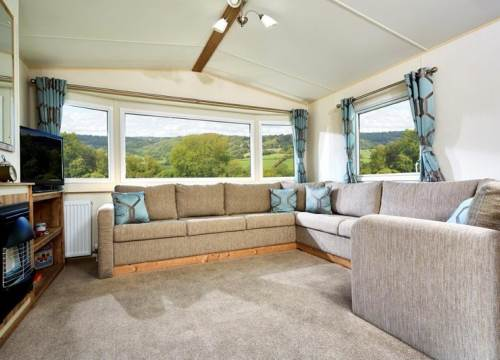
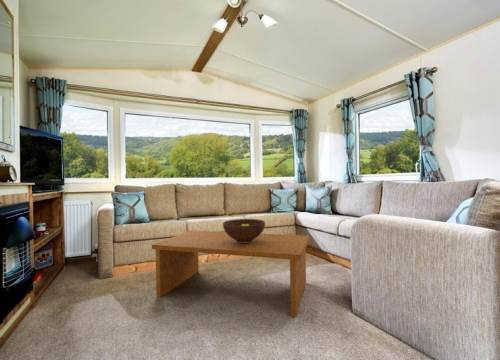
+ fruit bowl [222,218,266,243]
+ coffee table [151,229,311,318]
